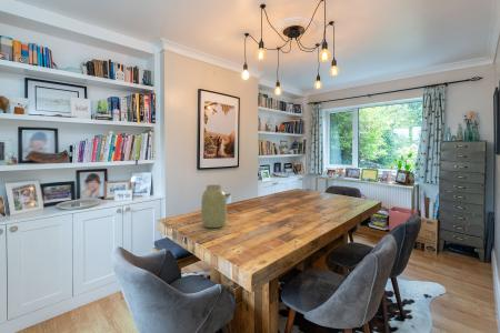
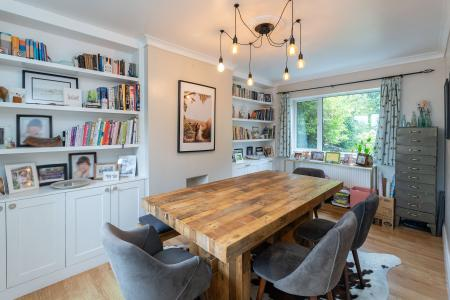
- vase [200,184,228,229]
